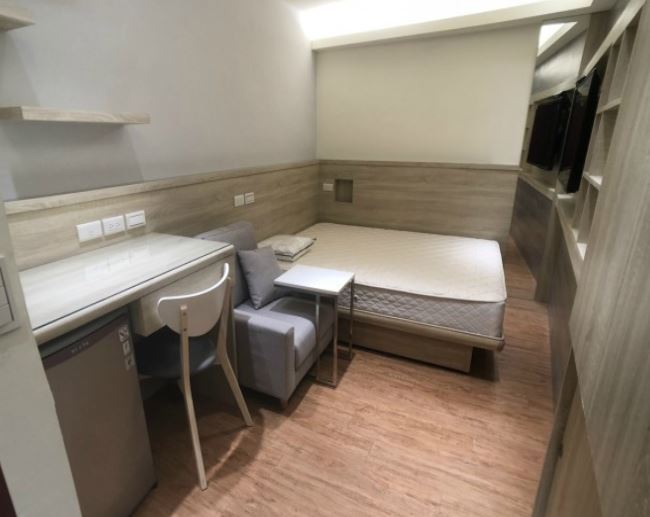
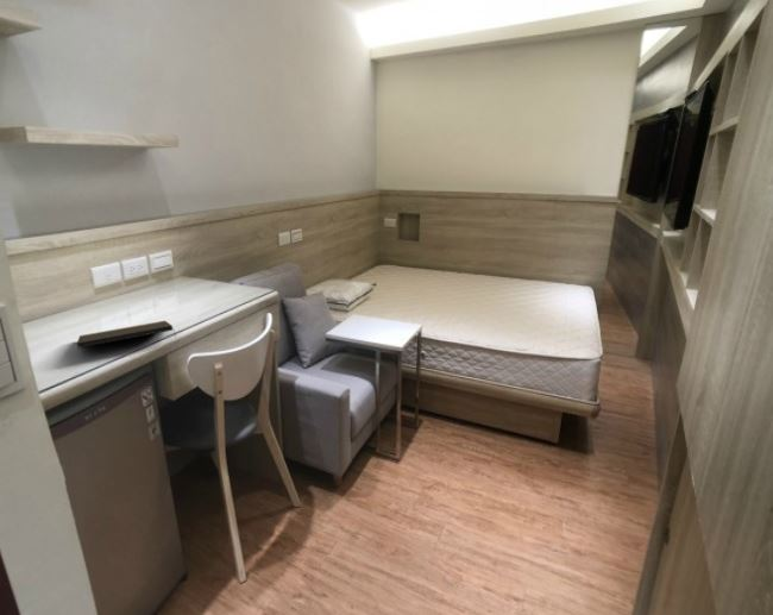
+ notepad [76,320,177,350]
